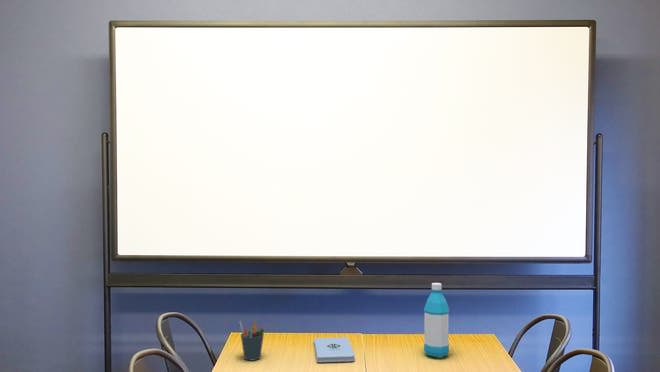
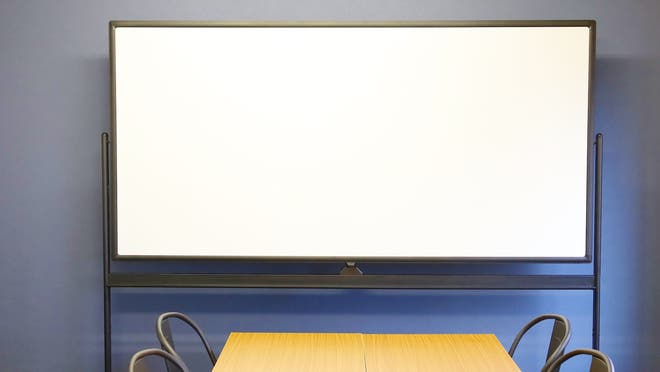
- notepad [313,336,356,363]
- water bottle [423,282,450,359]
- pen holder [239,320,266,361]
